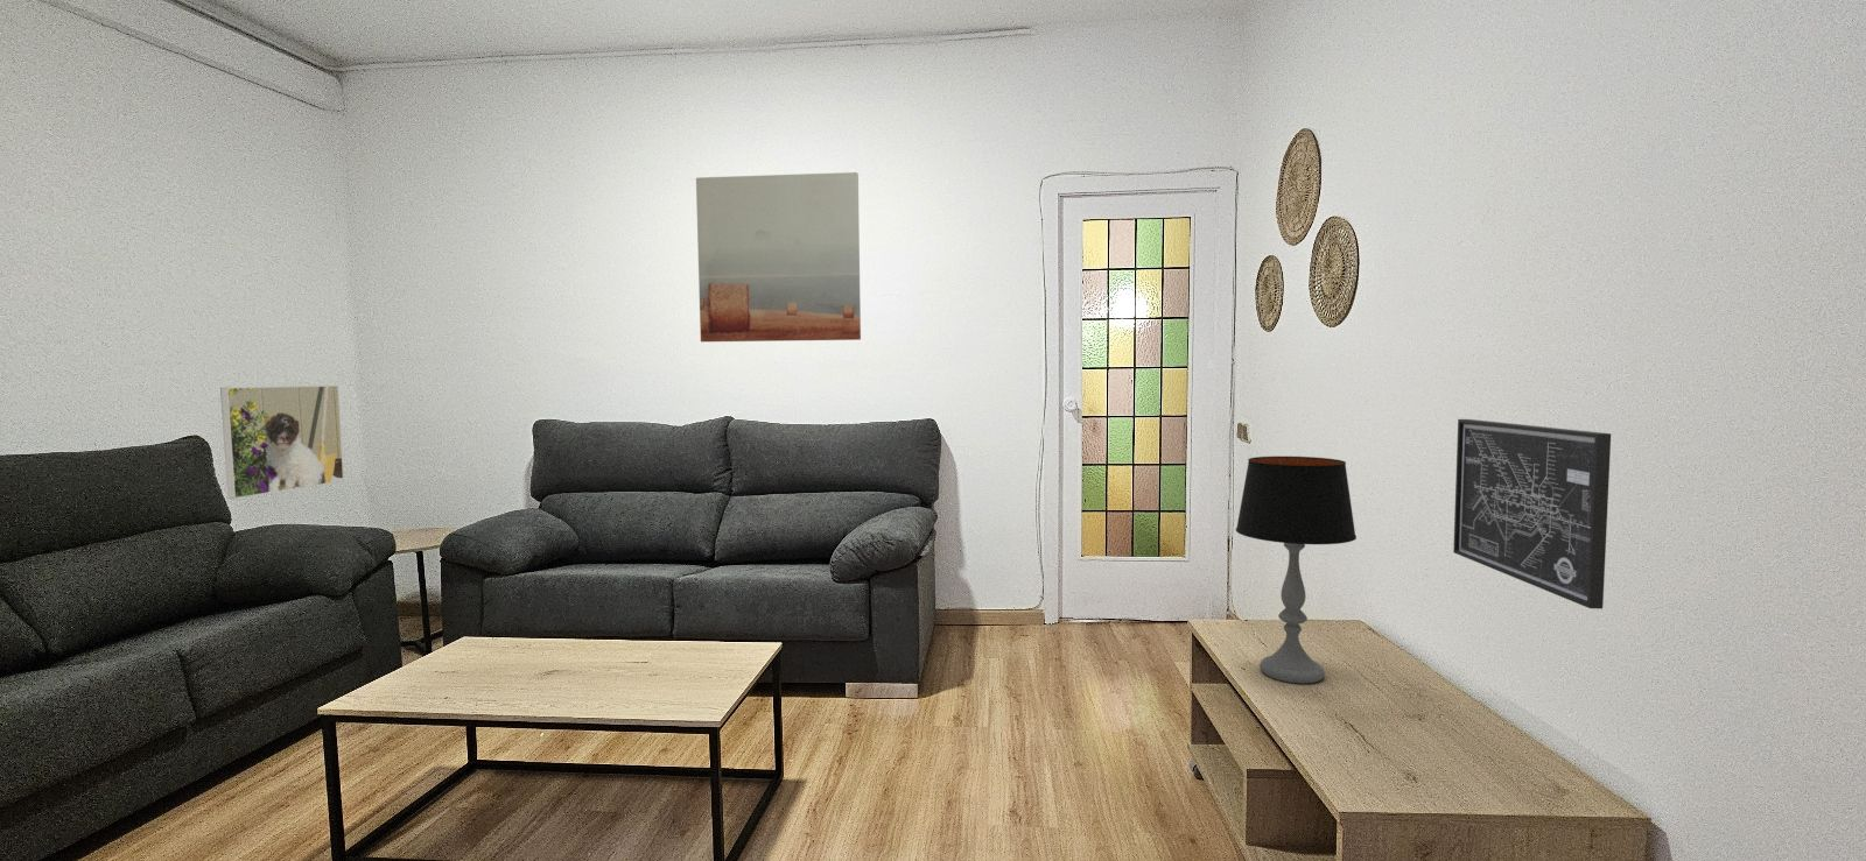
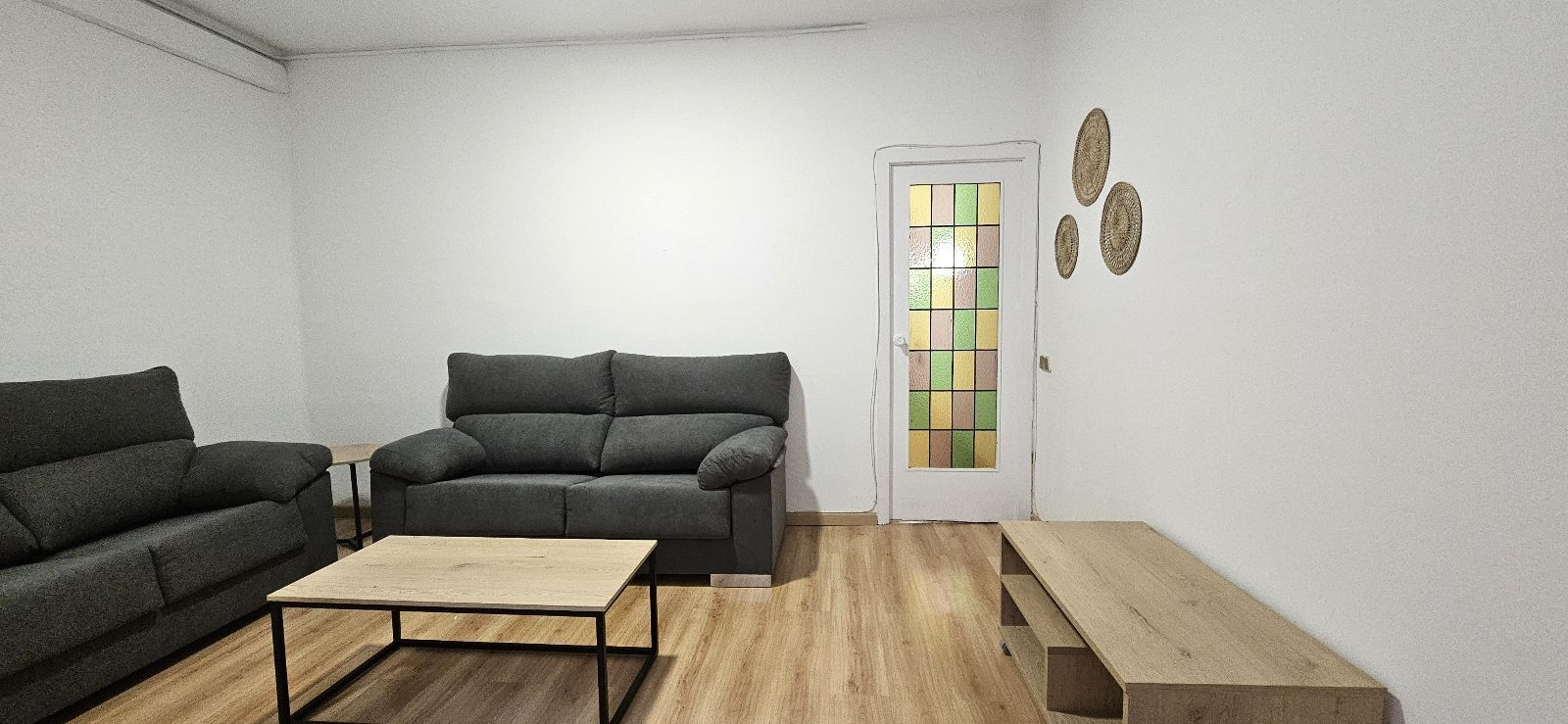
- table lamp [1235,455,1358,685]
- wall art [695,171,862,342]
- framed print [219,384,345,499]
- wall art [1452,419,1611,610]
